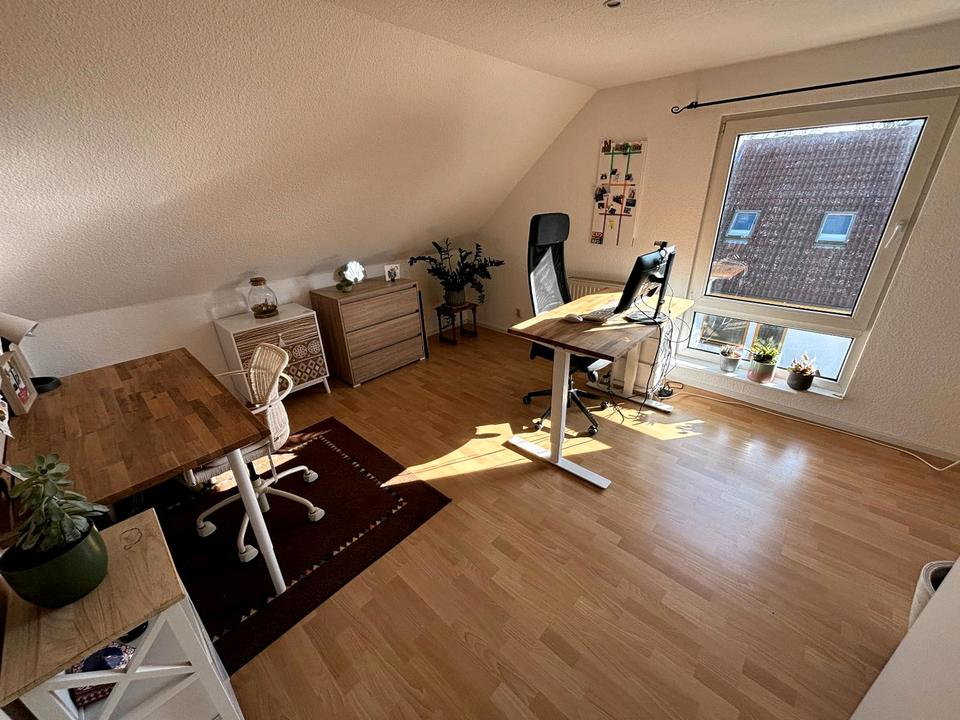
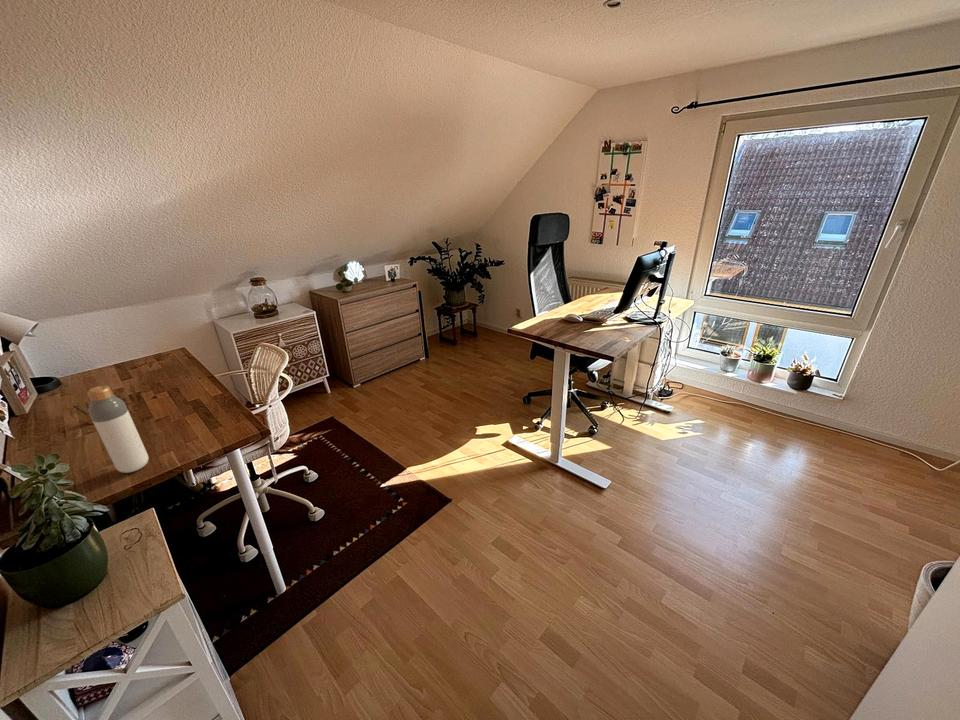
+ bottle [86,385,149,474]
+ pencil box [71,400,94,425]
